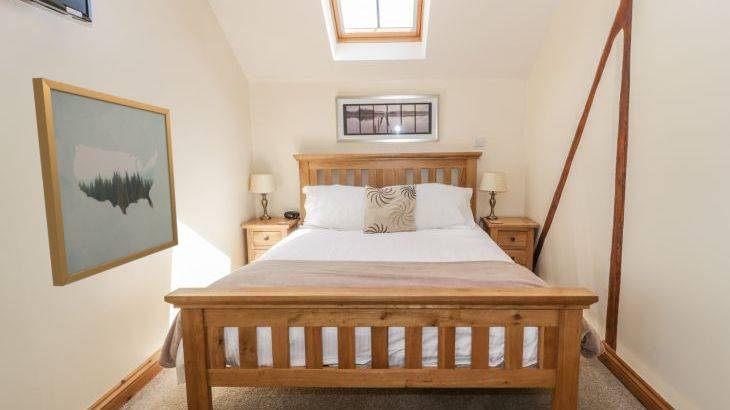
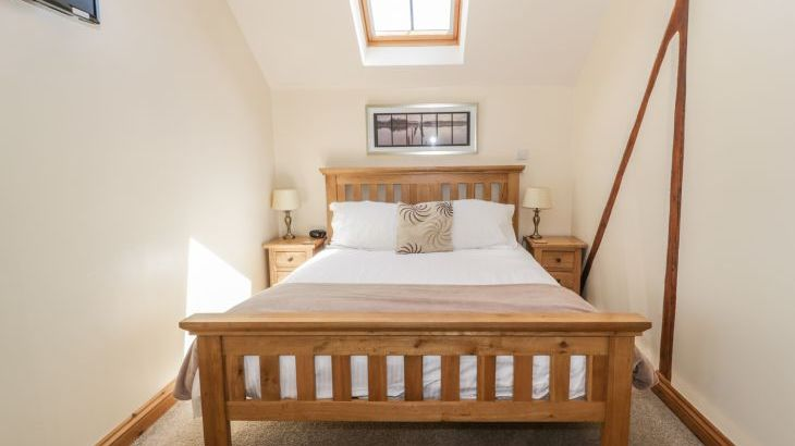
- wall art [31,77,179,287]
